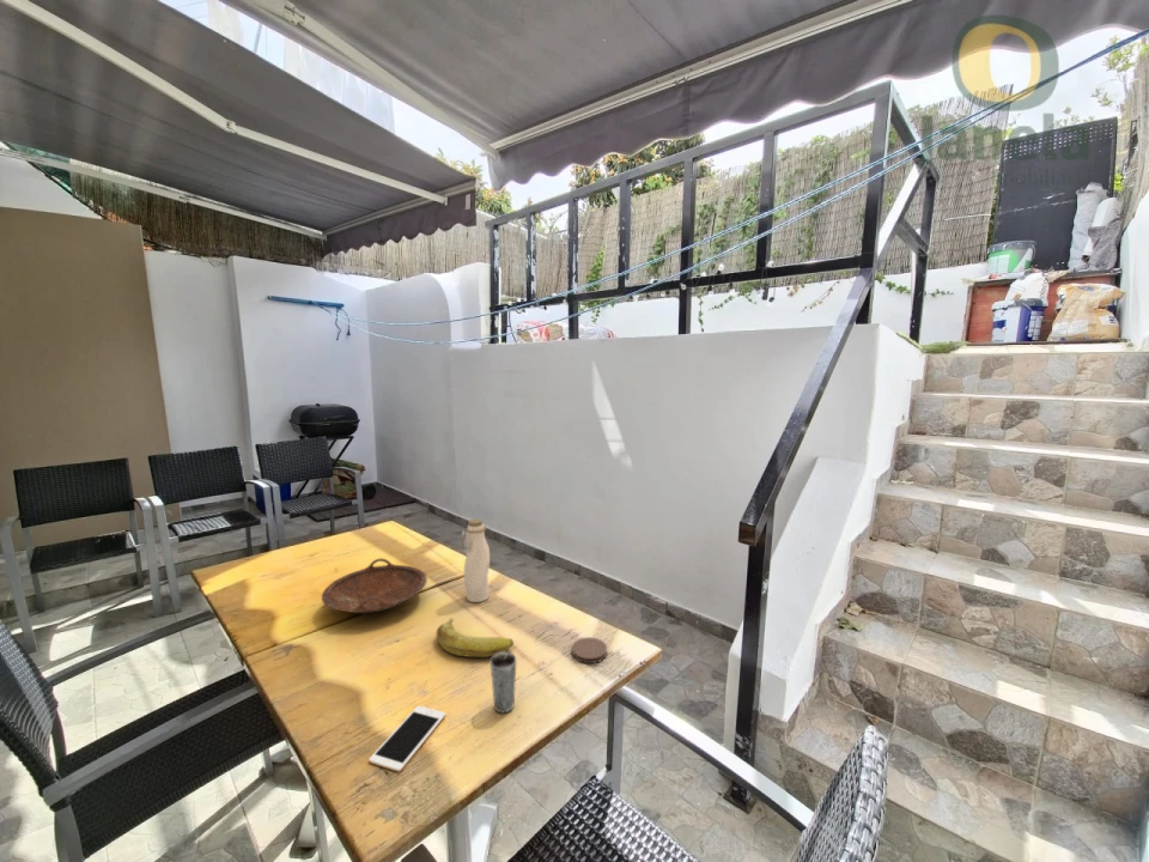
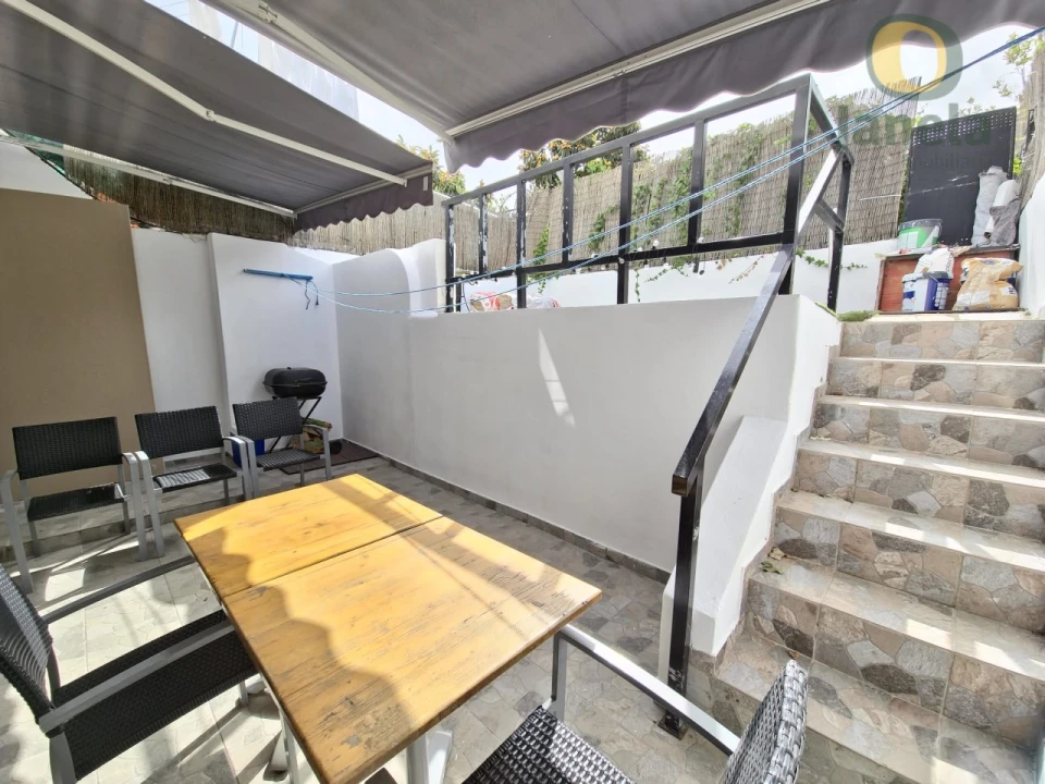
- water bottle [461,517,491,603]
- coaster [571,636,608,664]
- cell phone [367,705,446,772]
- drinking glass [490,651,517,715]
- bowl [321,558,428,614]
- banana [434,618,515,658]
